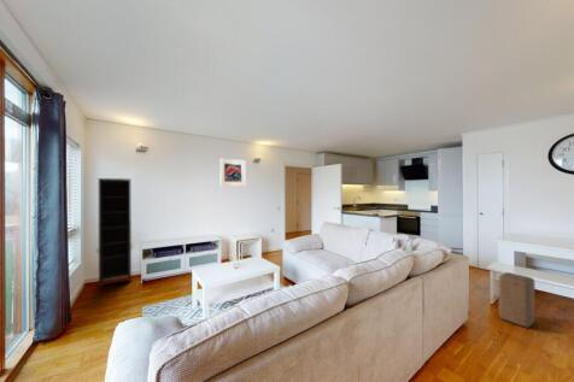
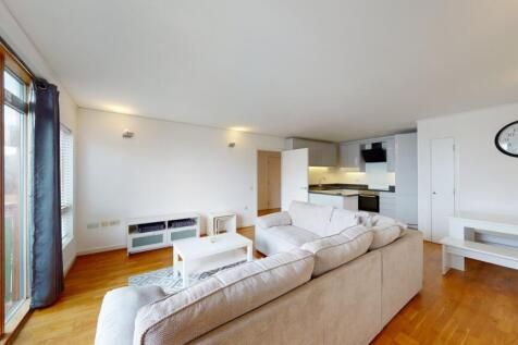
- bookcase [96,177,133,289]
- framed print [218,158,246,187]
- stool [498,271,537,329]
